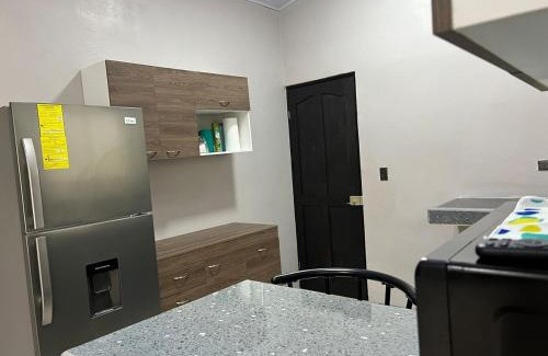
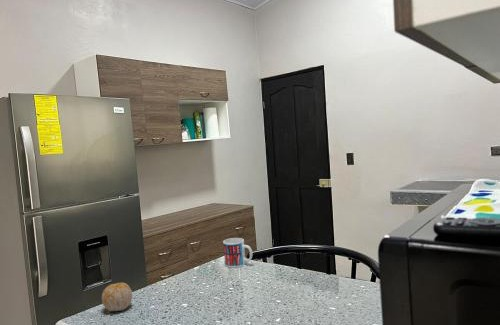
+ mug [222,237,253,269]
+ fruit [101,281,133,312]
